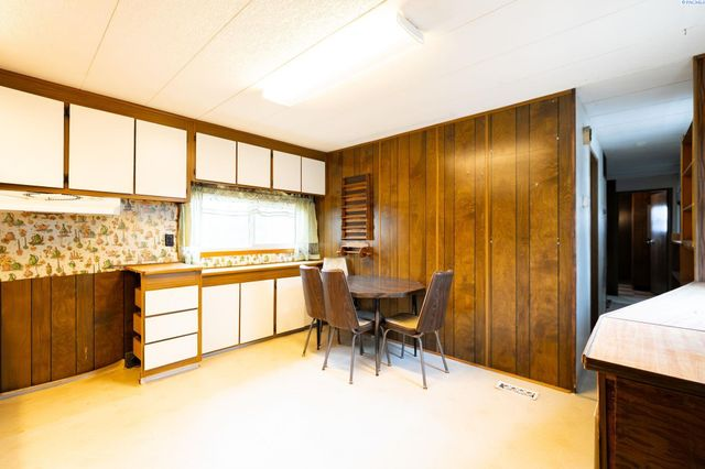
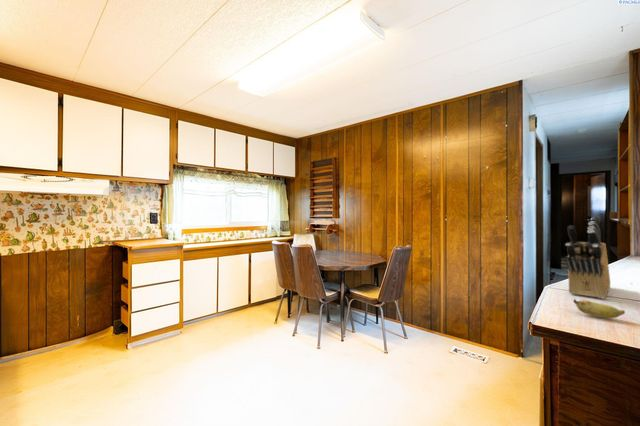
+ knife block [564,220,611,300]
+ banana [573,298,626,319]
